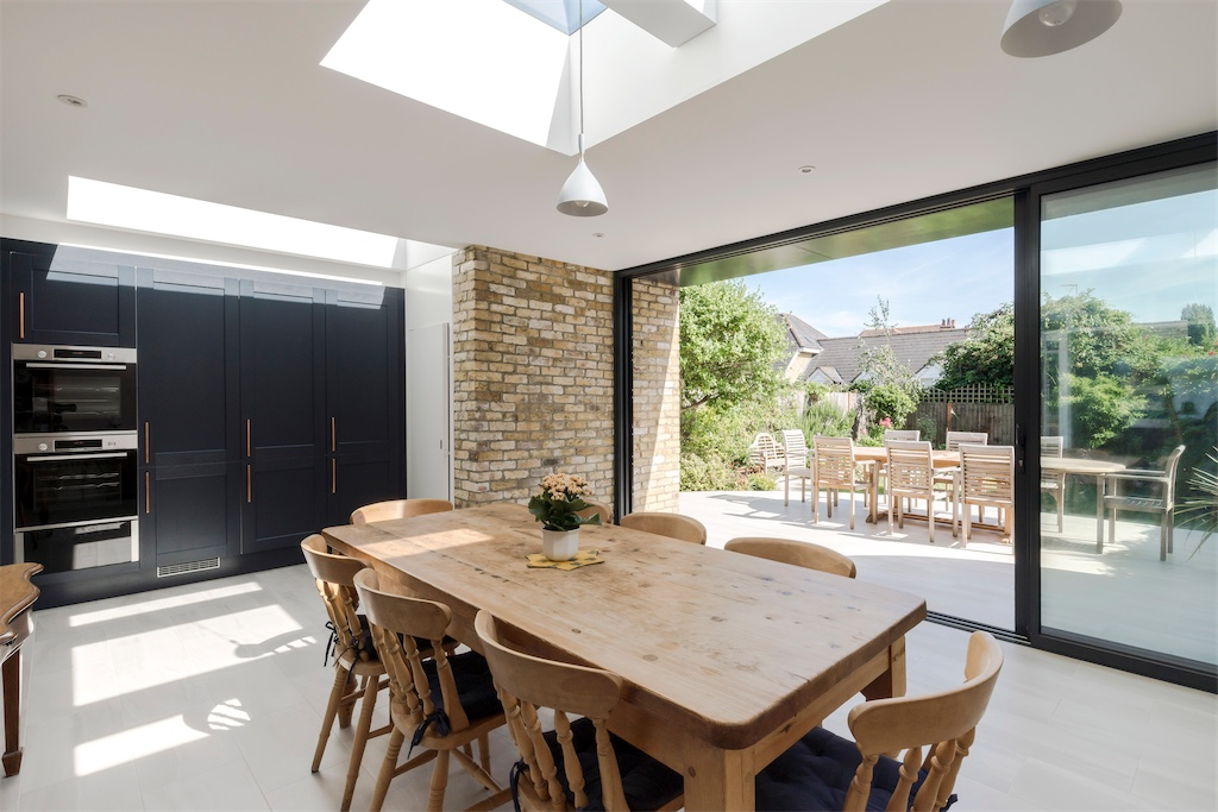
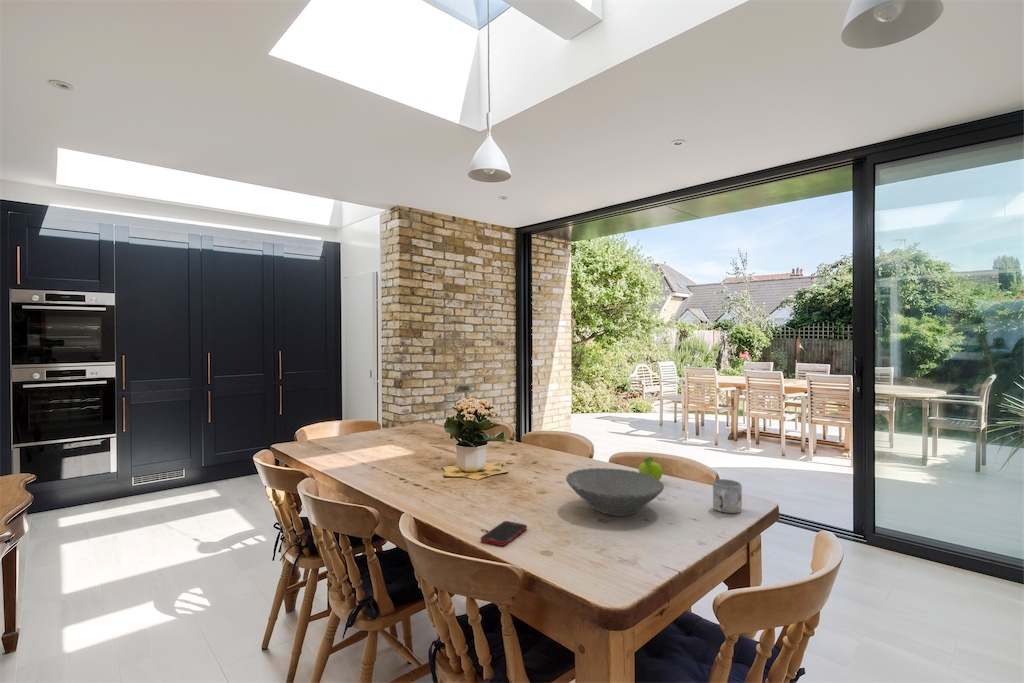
+ bowl [565,467,665,517]
+ cell phone [480,520,528,547]
+ fruit [638,456,663,481]
+ mug [712,478,743,514]
